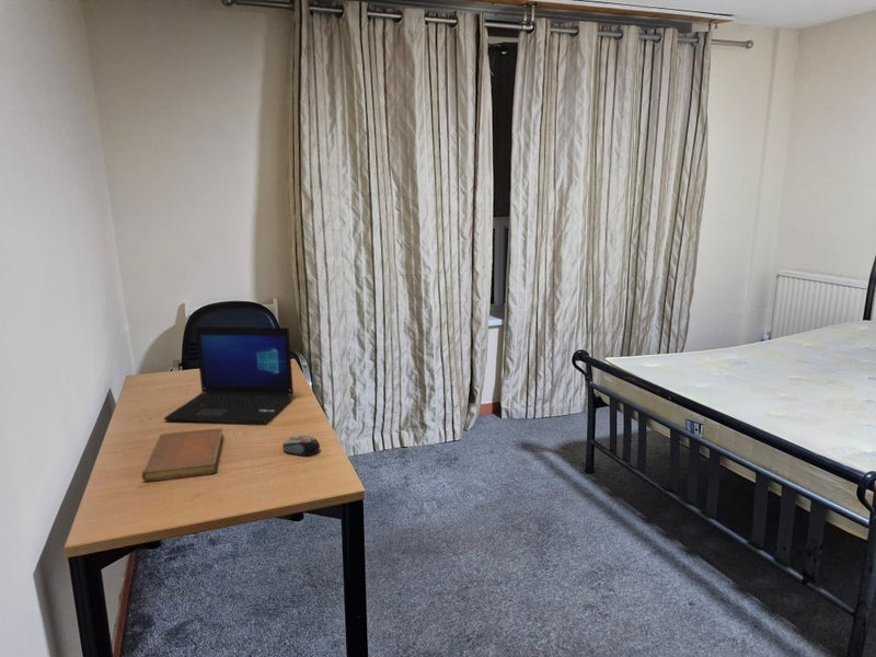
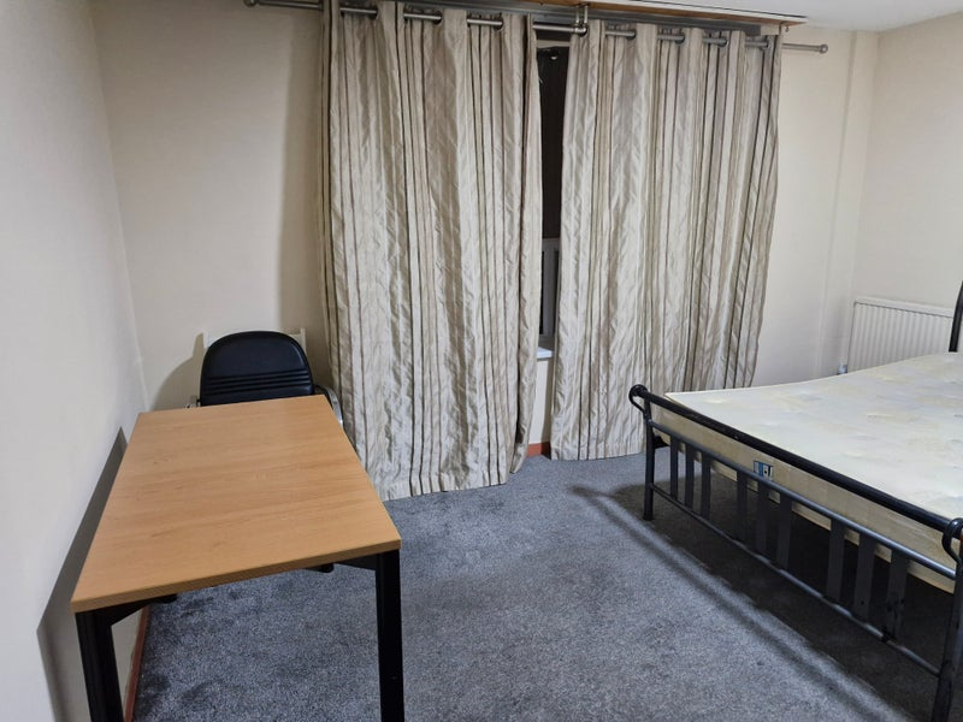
- notebook [141,427,224,482]
- computer mouse [281,435,321,457]
- laptop [163,326,295,424]
